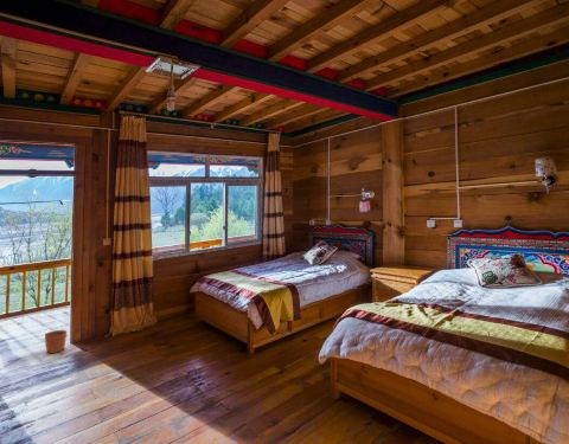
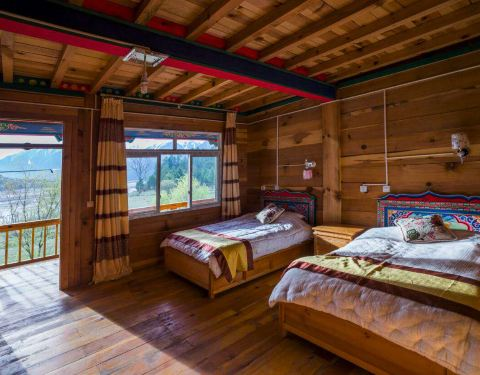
- plant pot [44,329,68,354]
